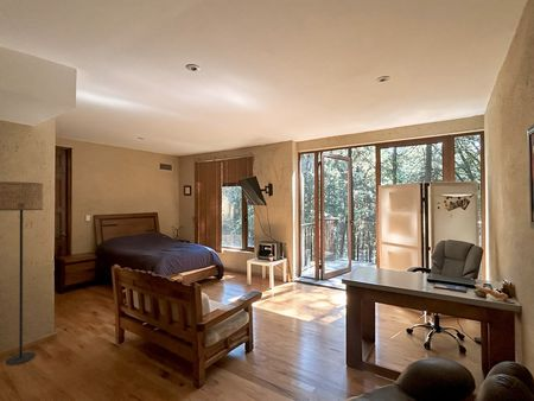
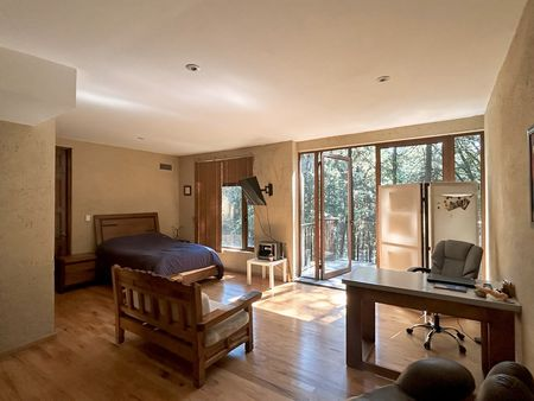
- floor lamp [0,180,44,367]
